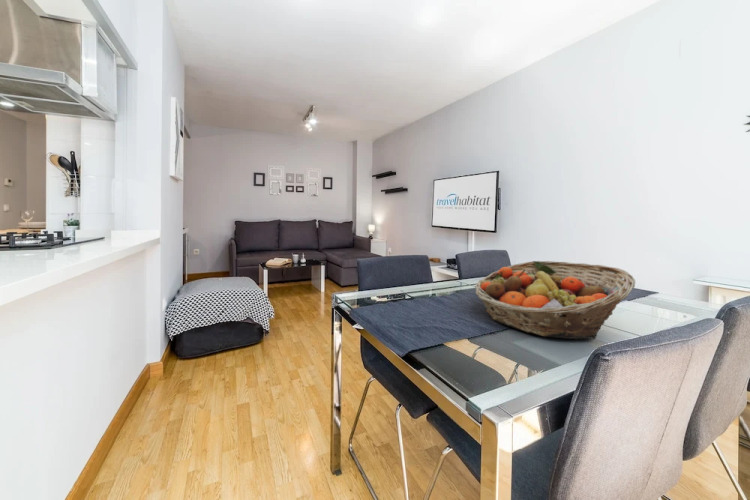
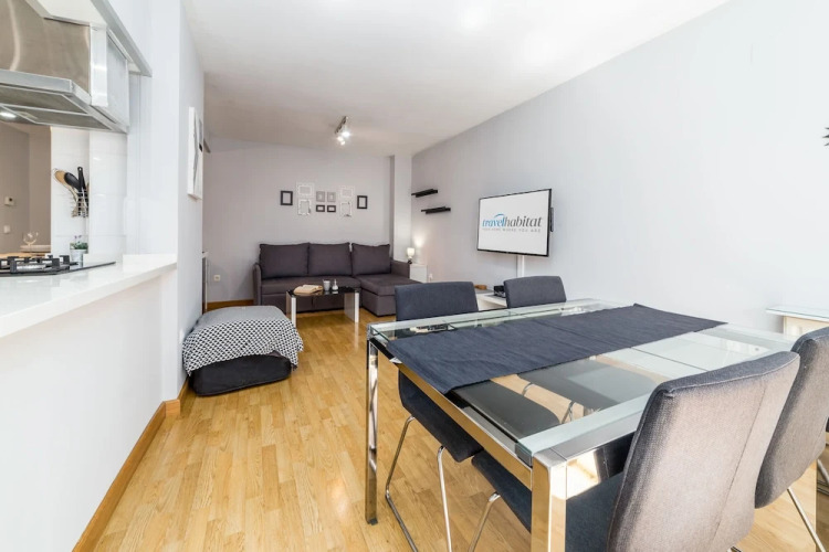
- fruit basket [474,260,636,340]
